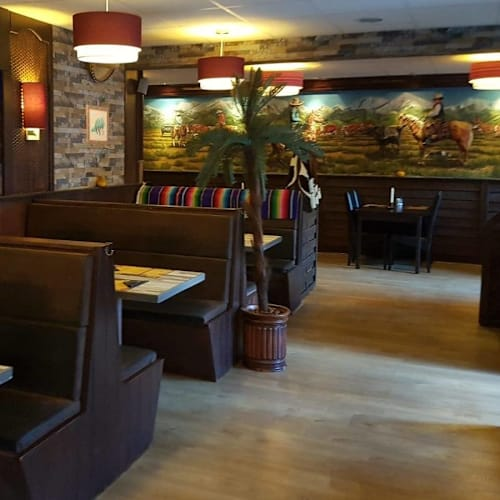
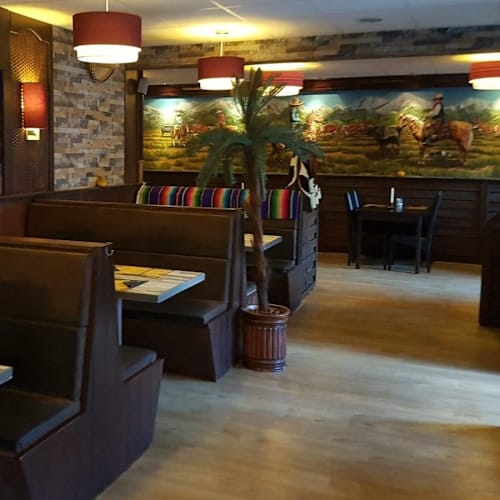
- wall art [85,104,110,146]
